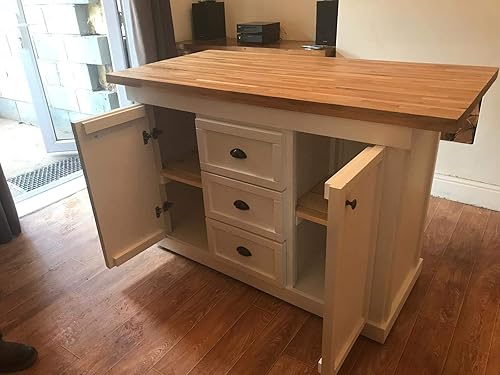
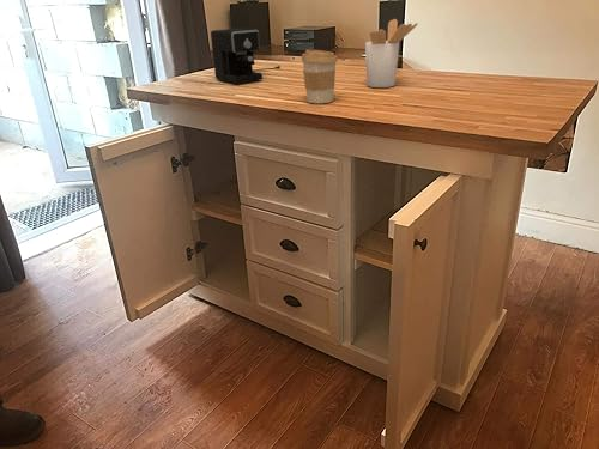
+ coffee cup [301,49,338,104]
+ utensil holder [364,18,419,89]
+ coffee maker [210,28,282,84]
